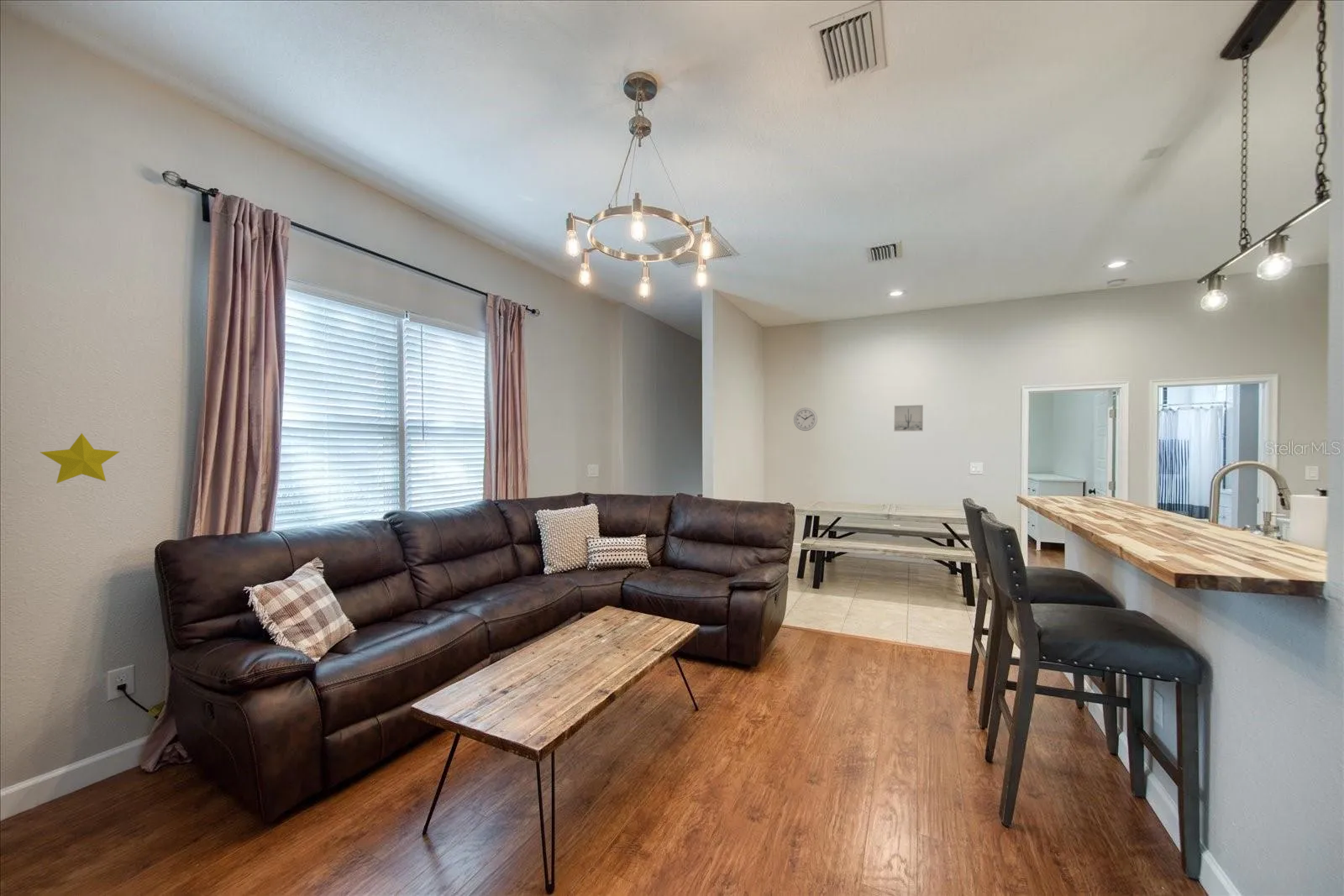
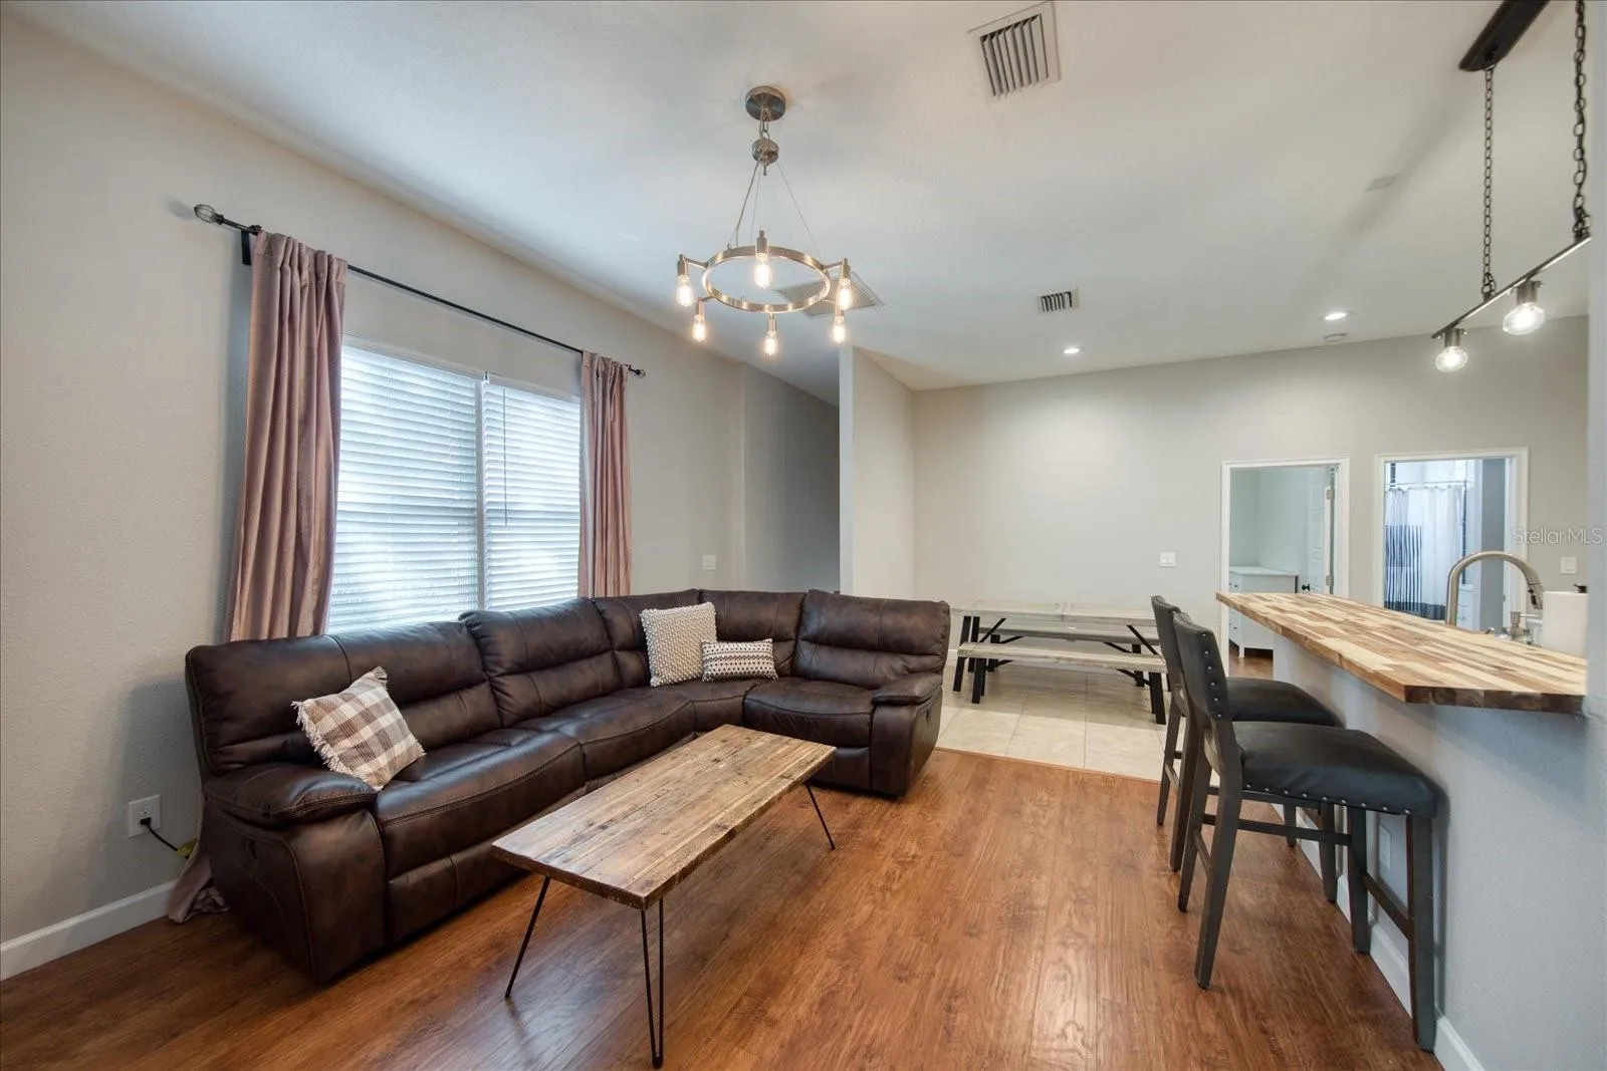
- decorative star [39,432,120,485]
- wall clock [793,407,818,432]
- wall art [893,404,924,432]
